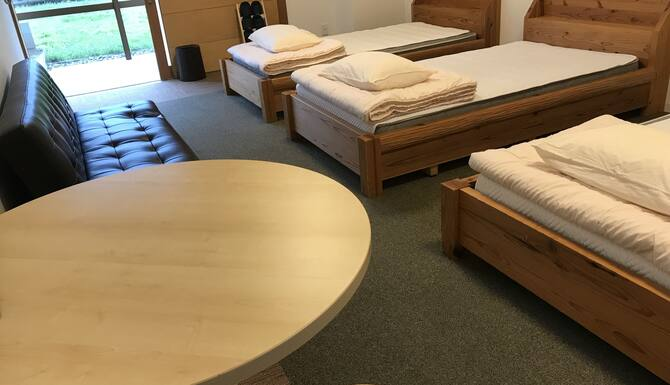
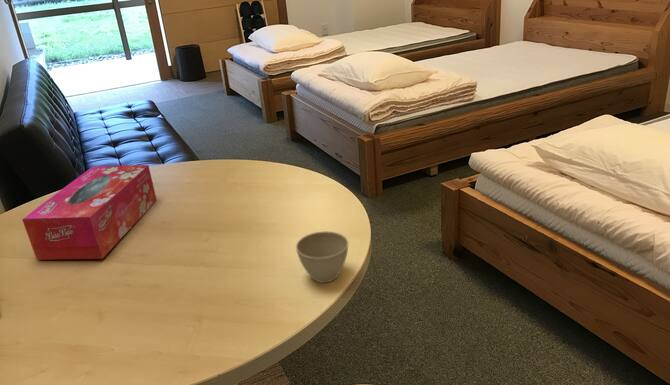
+ tissue box [21,164,158,261]
+ flower pot [295,230,349,284]
